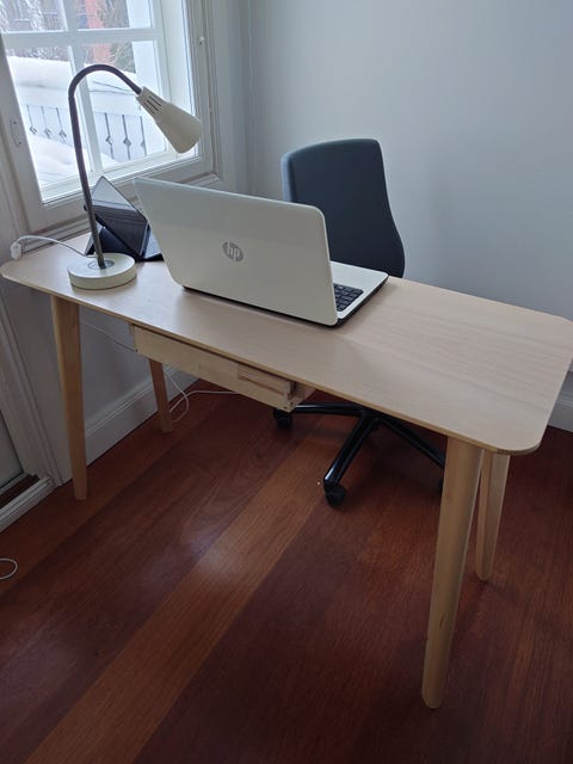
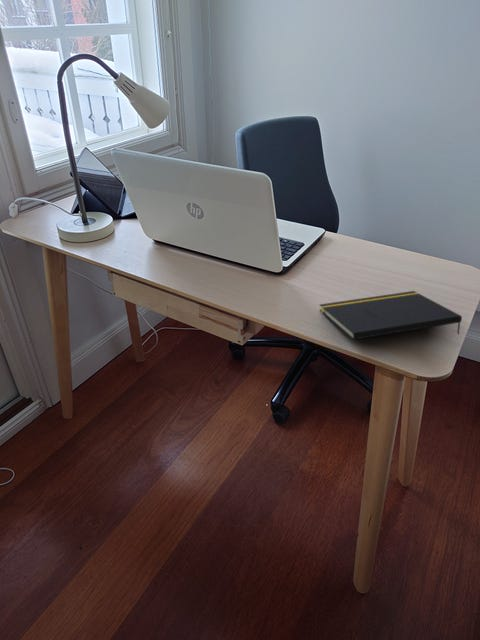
+ notepad [319,290,463,341]
